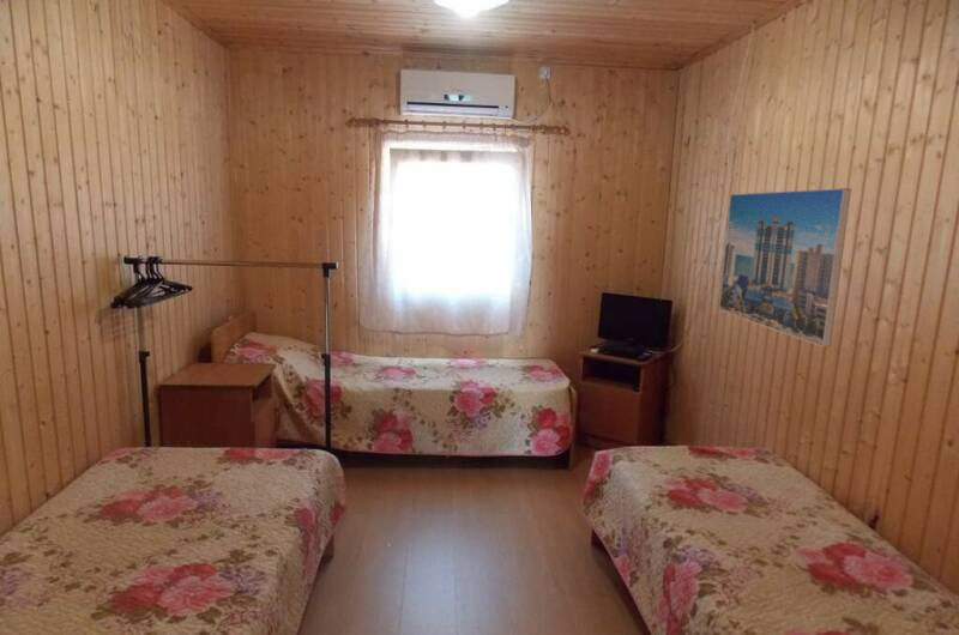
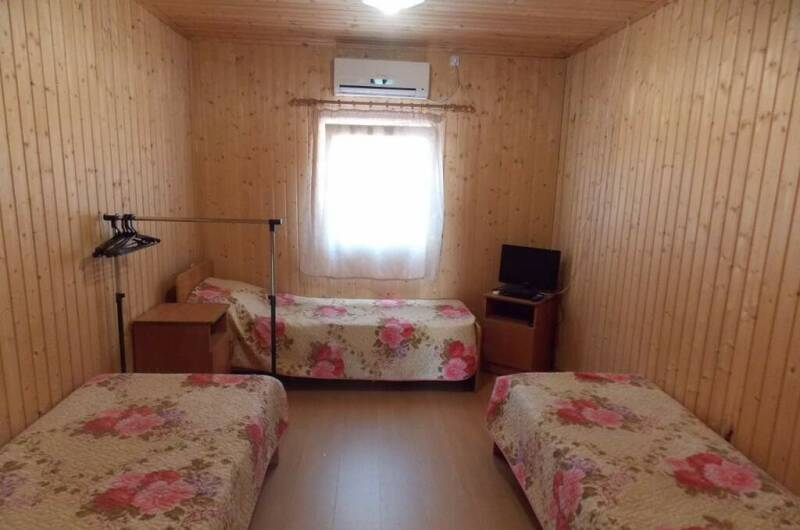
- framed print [718,187,852,349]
